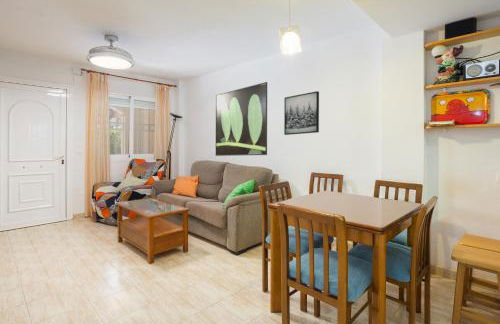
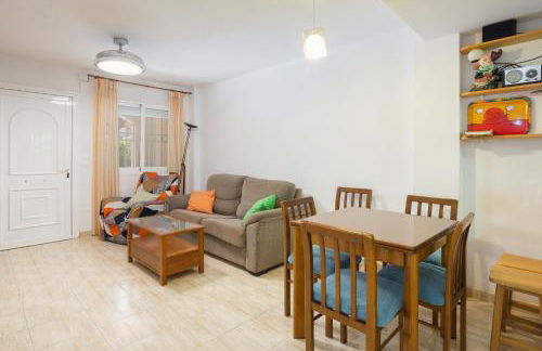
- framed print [215,81,268,157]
- wall art [283,90,320,136]
